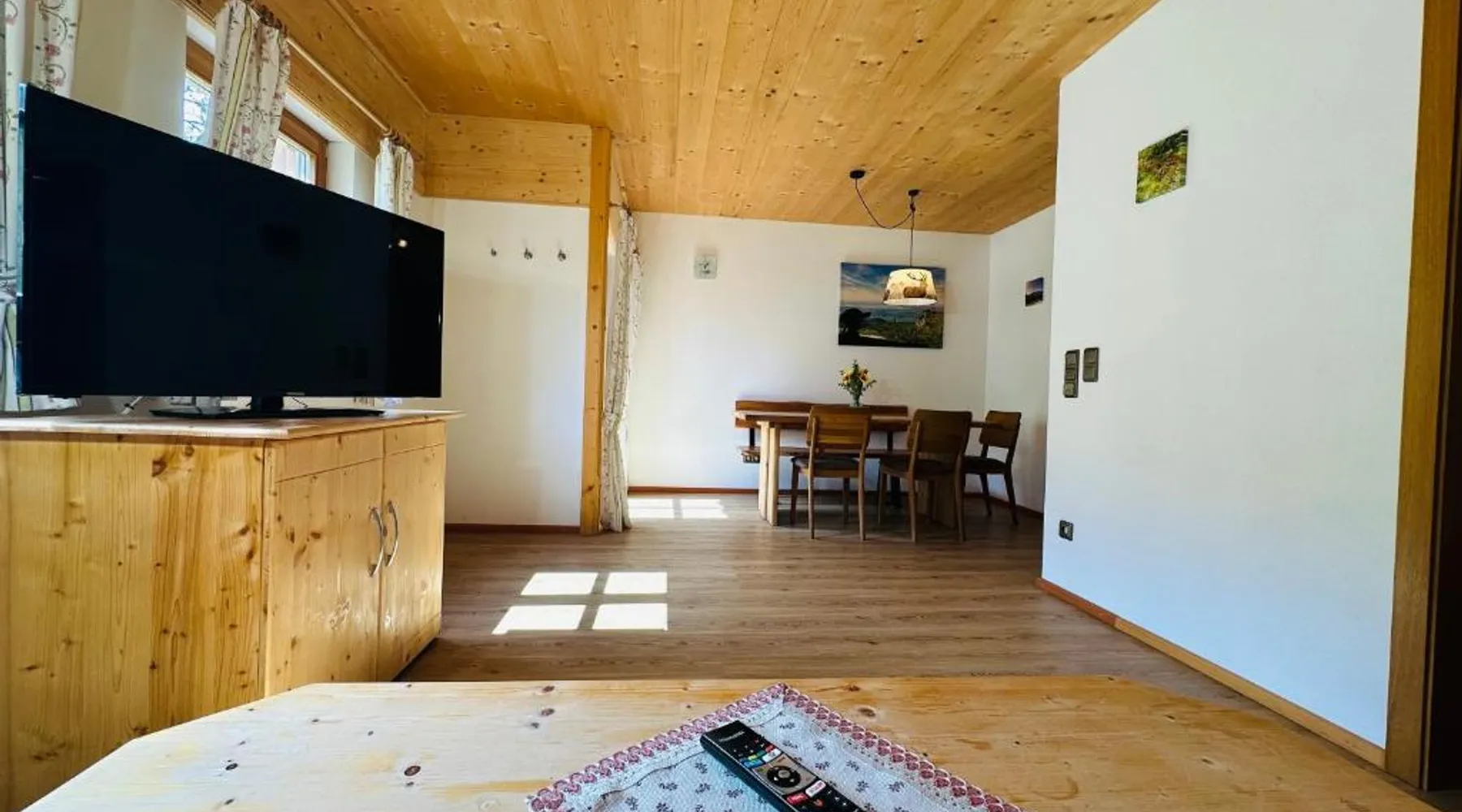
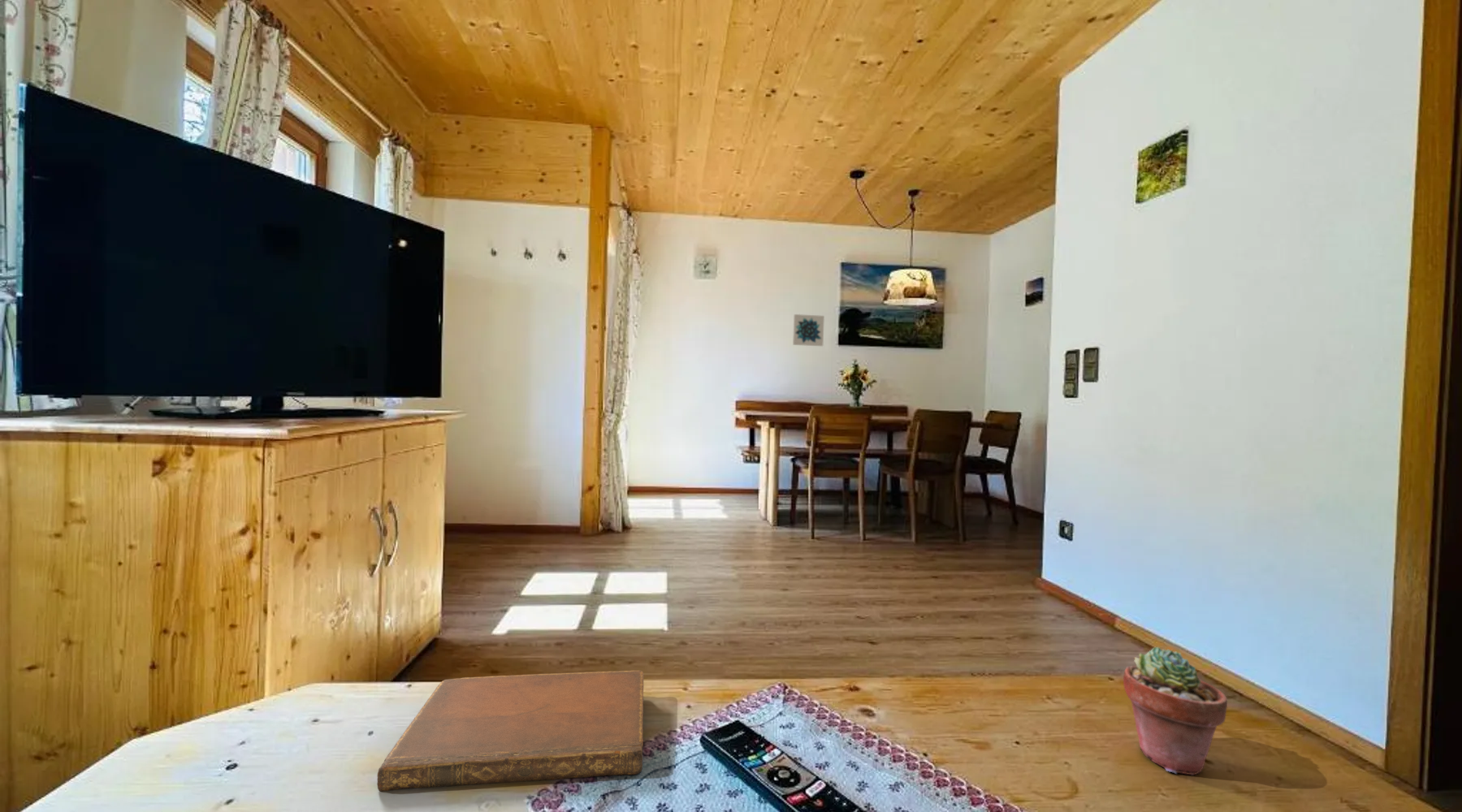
+ wall art [792,313,825,347]
+ potted succulent [1122,646,1228,776]
+ notebook [376,669,645,792]
